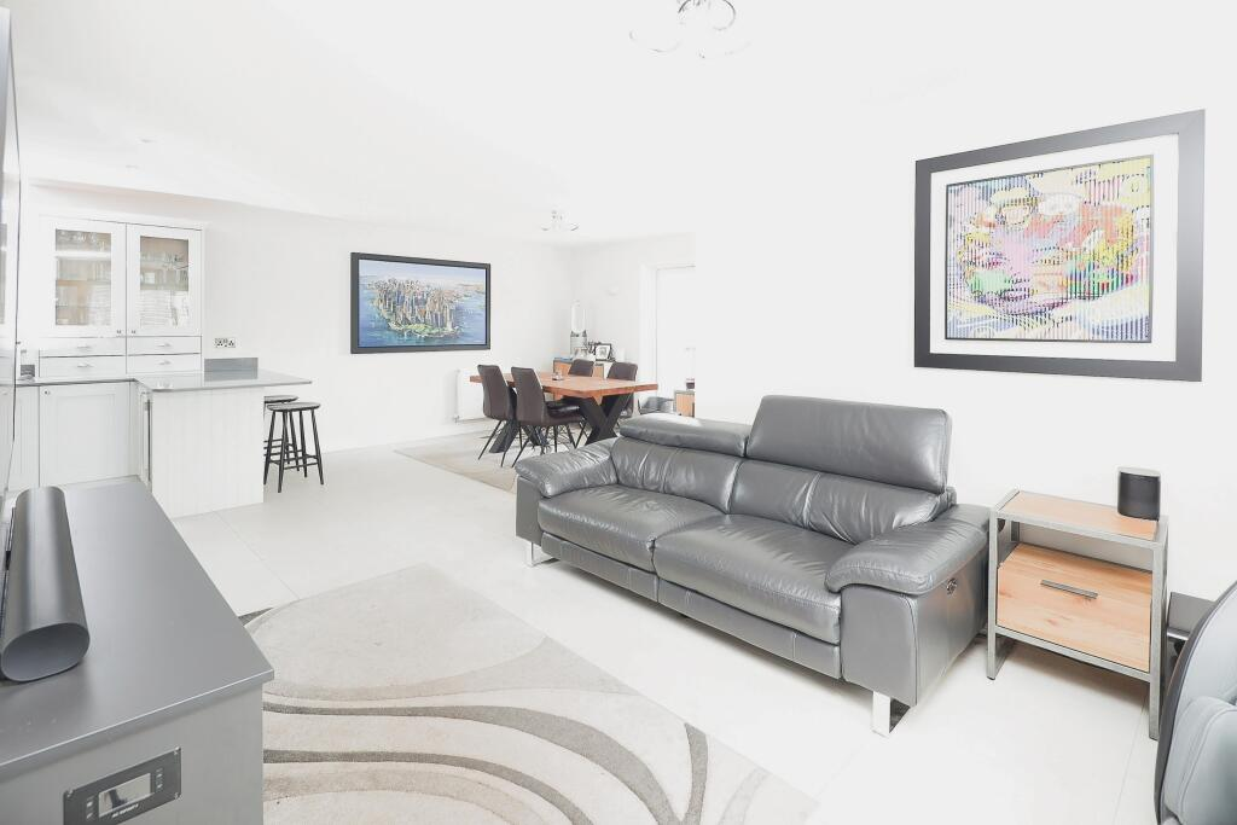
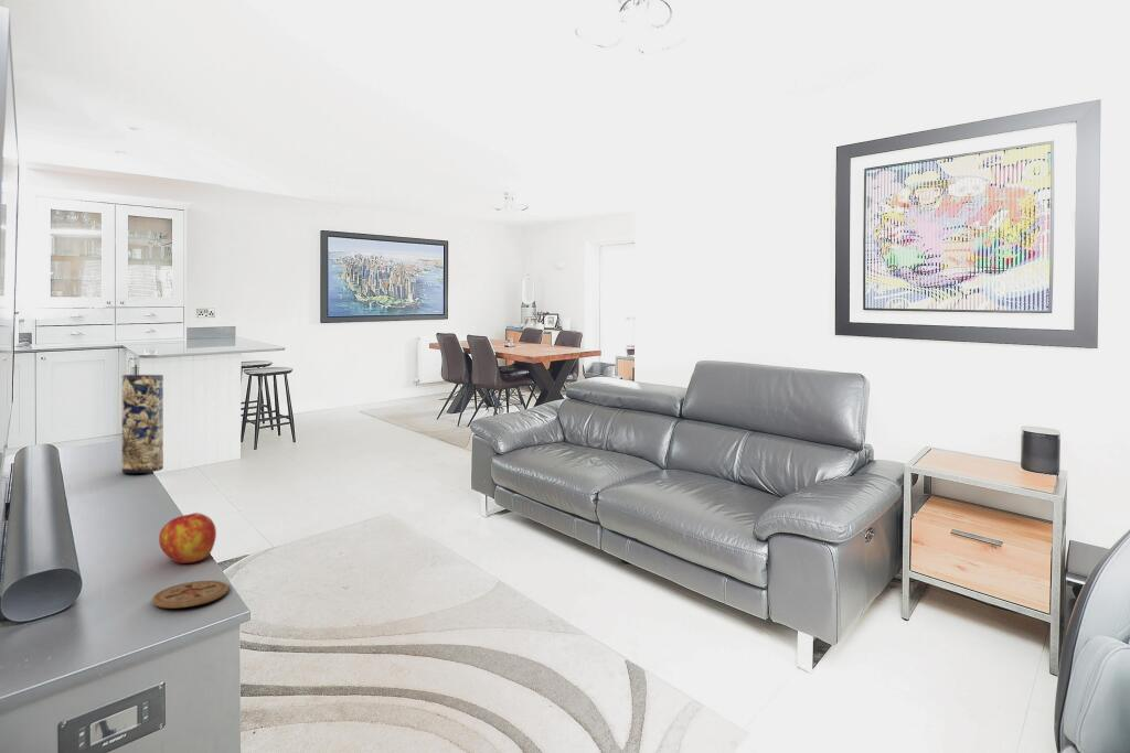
+ vase [121,374,164,474]
+ apple [158,512,217,564]
+ coaster [151,580,230,610]
